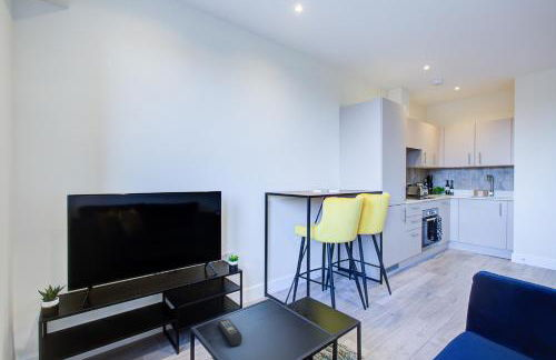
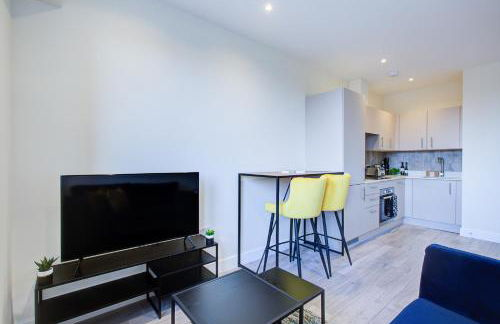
- remote control [217,318,244,347]
